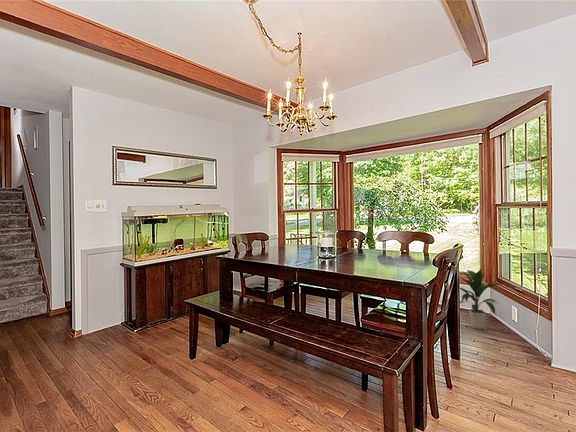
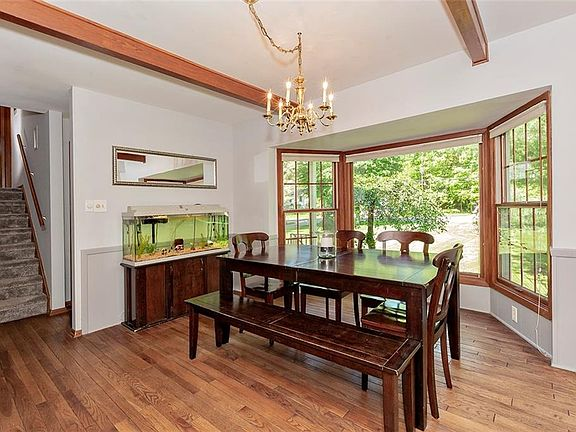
- indoor plant [459,267,505,330]
